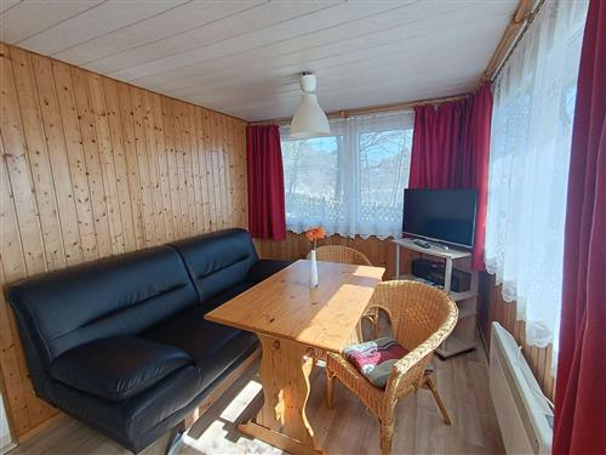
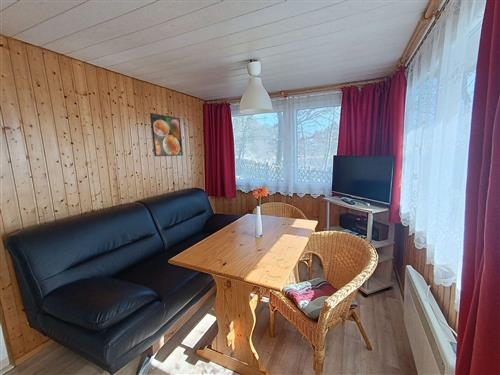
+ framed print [149,112,184,157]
